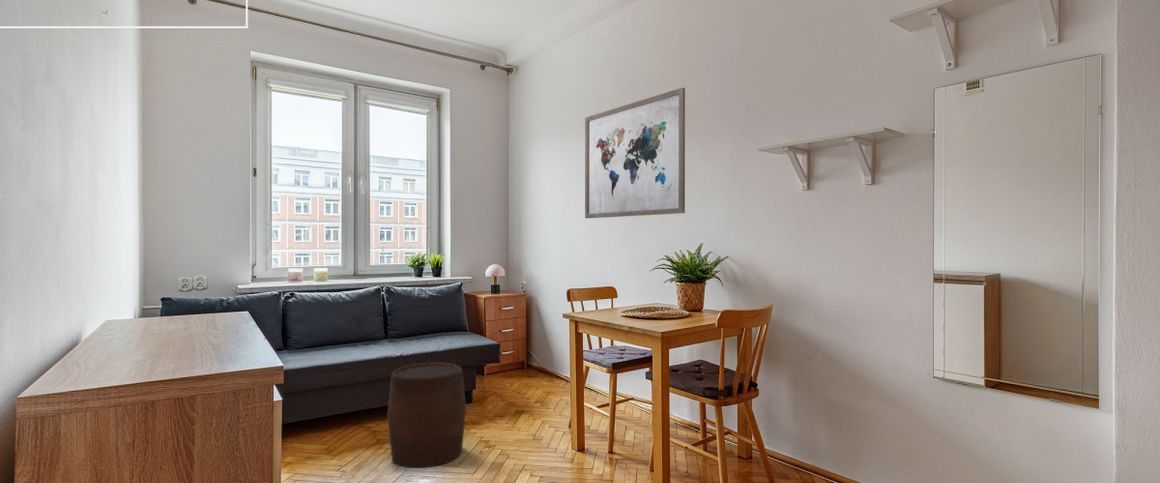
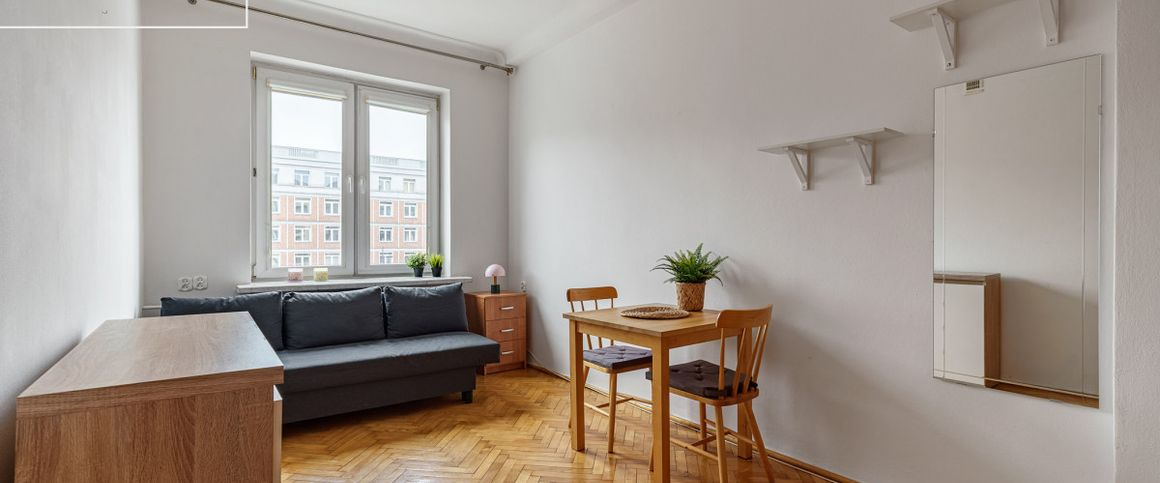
- wall art [584,87,686,219]
- stool [386,361,467,469]
